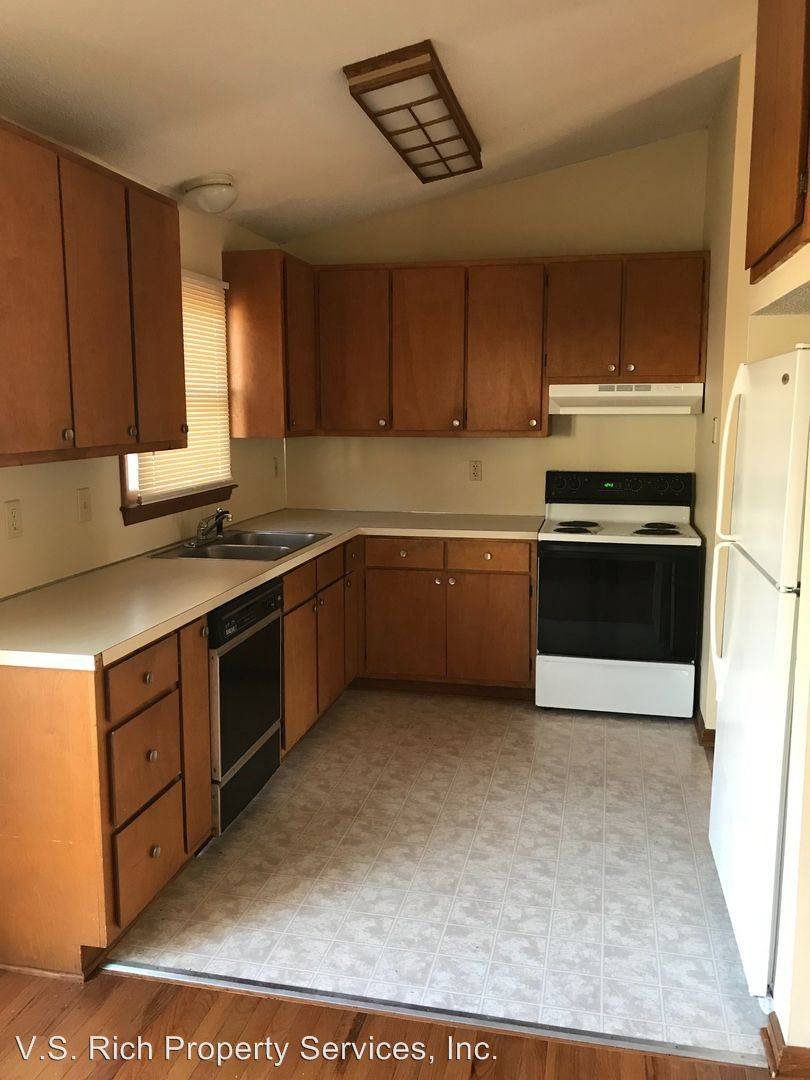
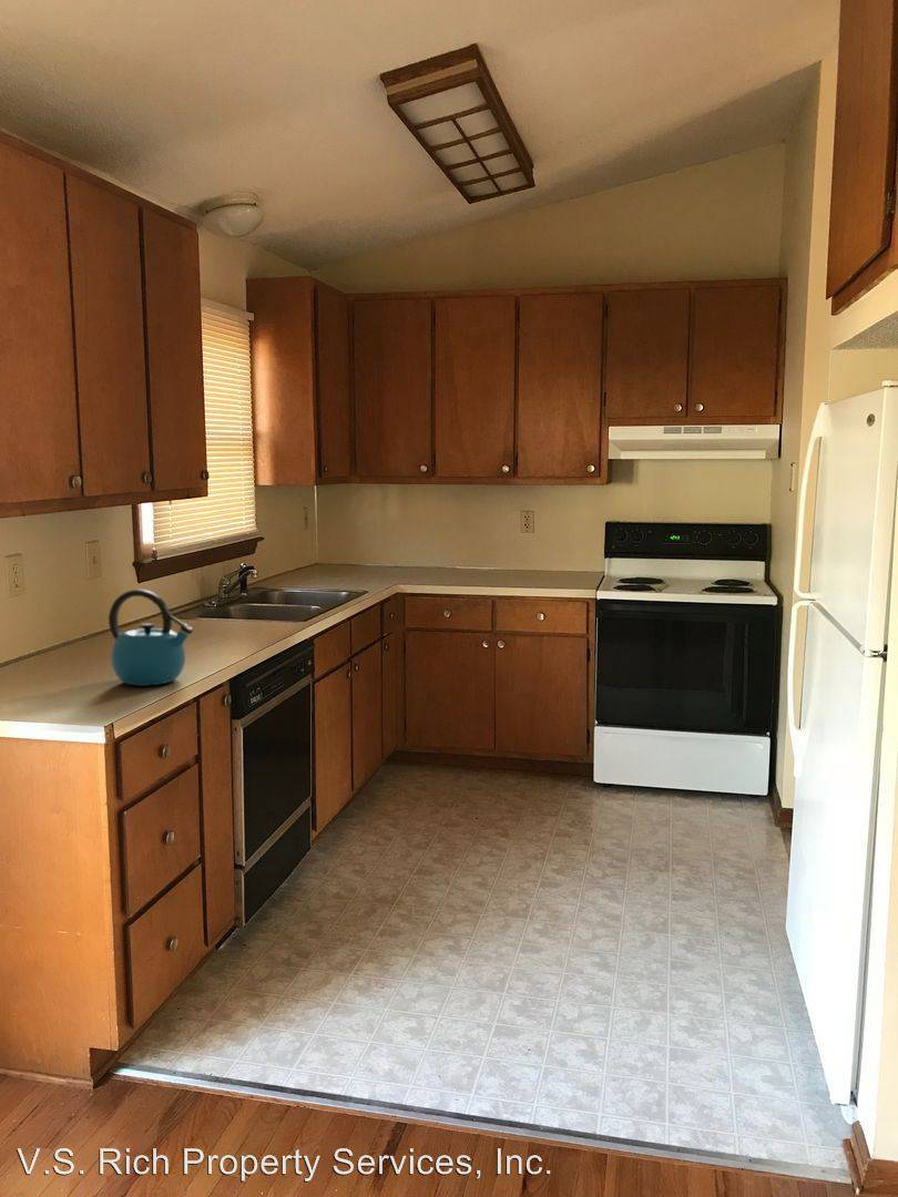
+ kettle [108,589,195,687]
